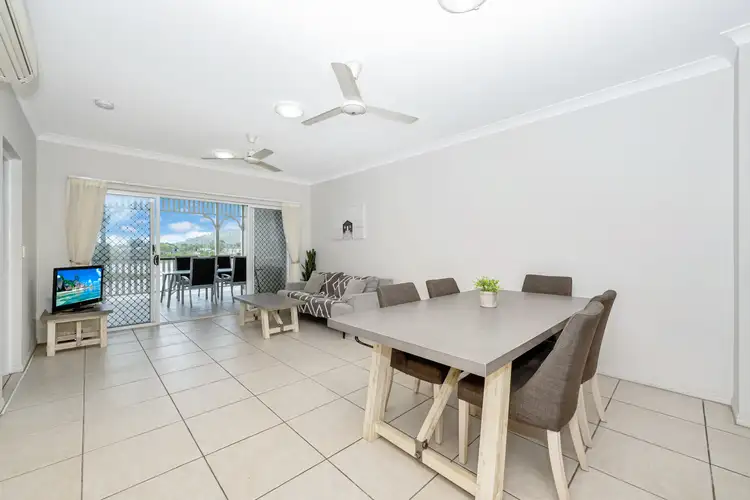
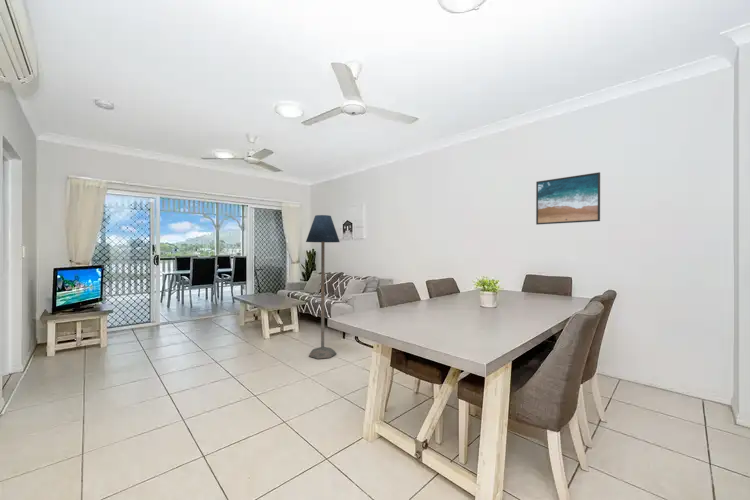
+ floor lamp [305,214,340,360]
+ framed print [535,171,601,226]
